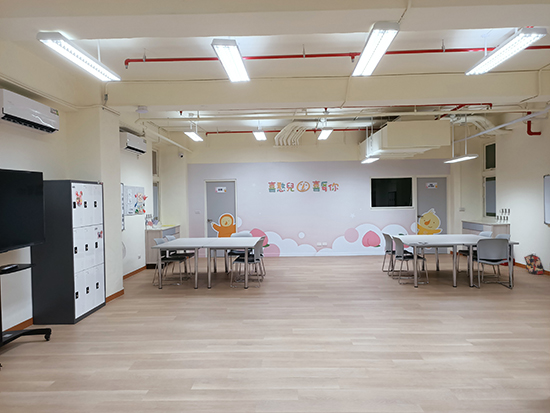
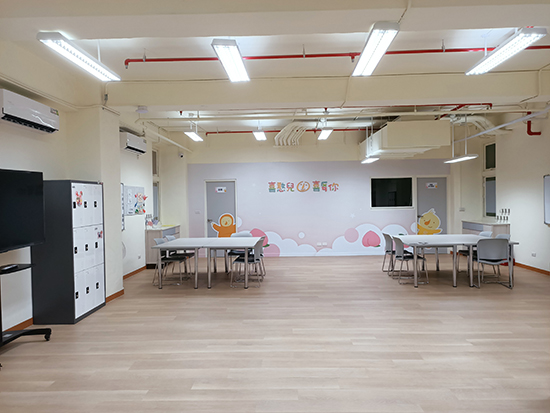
- backpack [523,253,546,275]
